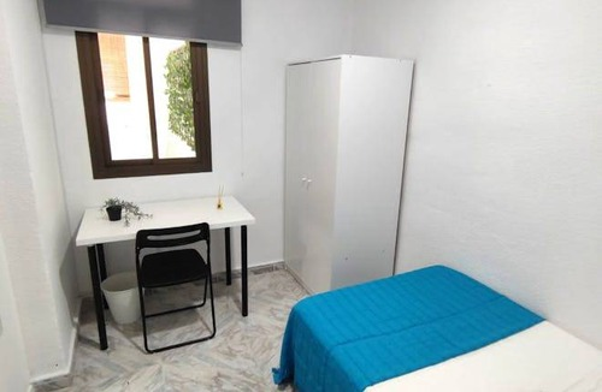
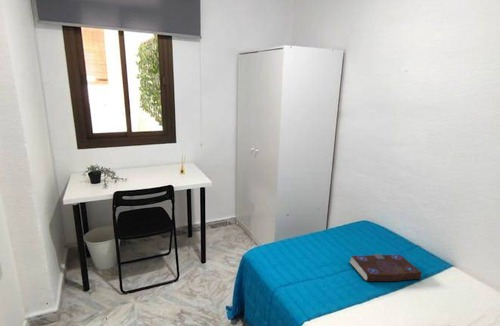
+ book [348,253,423,282]
